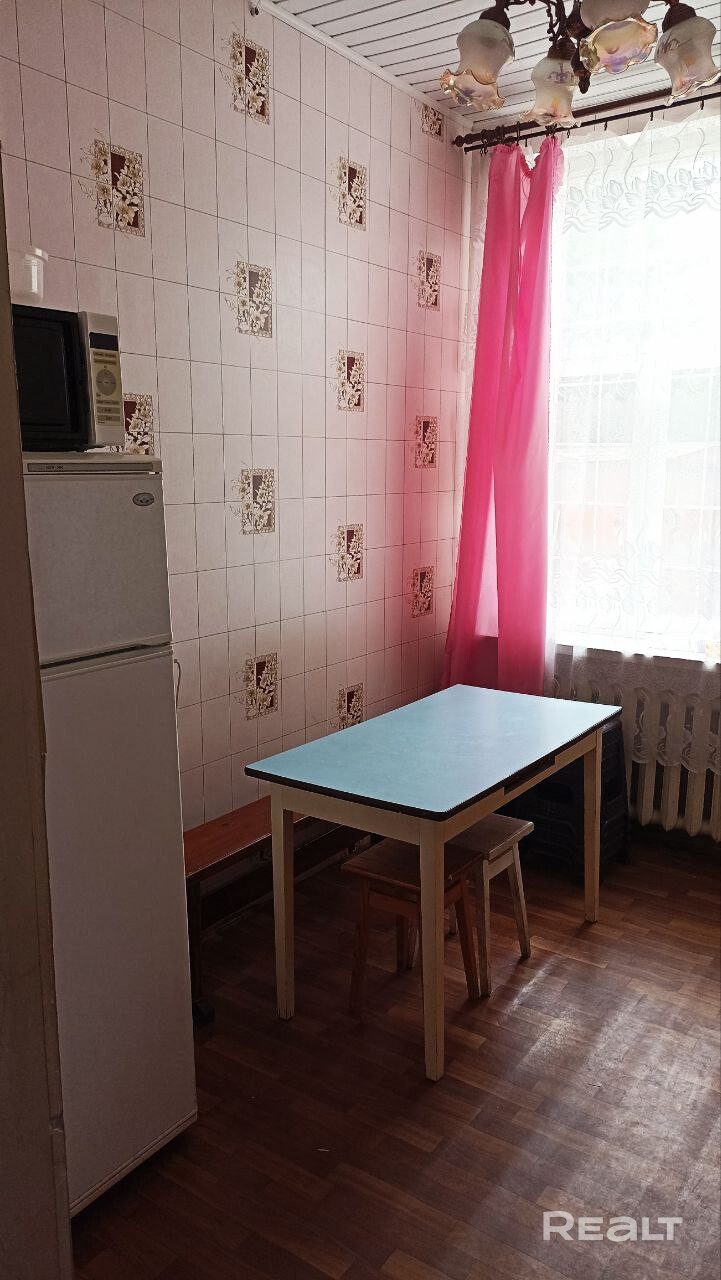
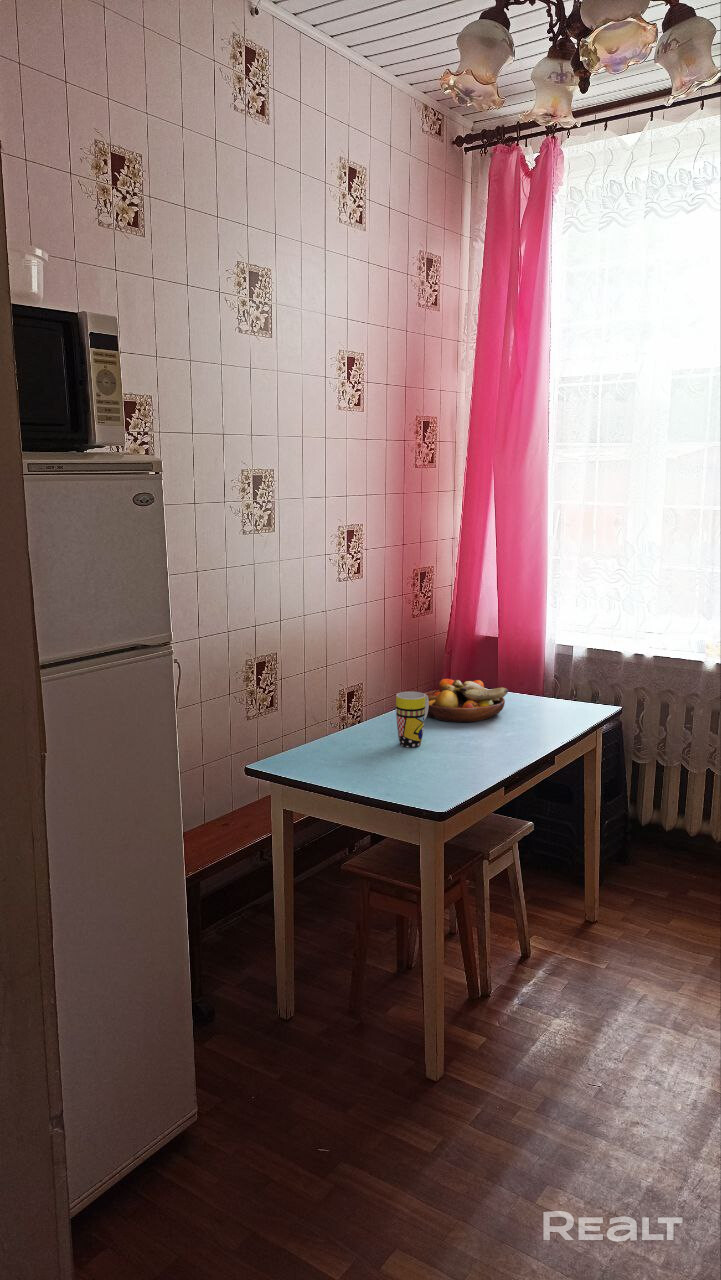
+ fruit bowl [423,678,509,723]
+ mug [395,691,429,748]
